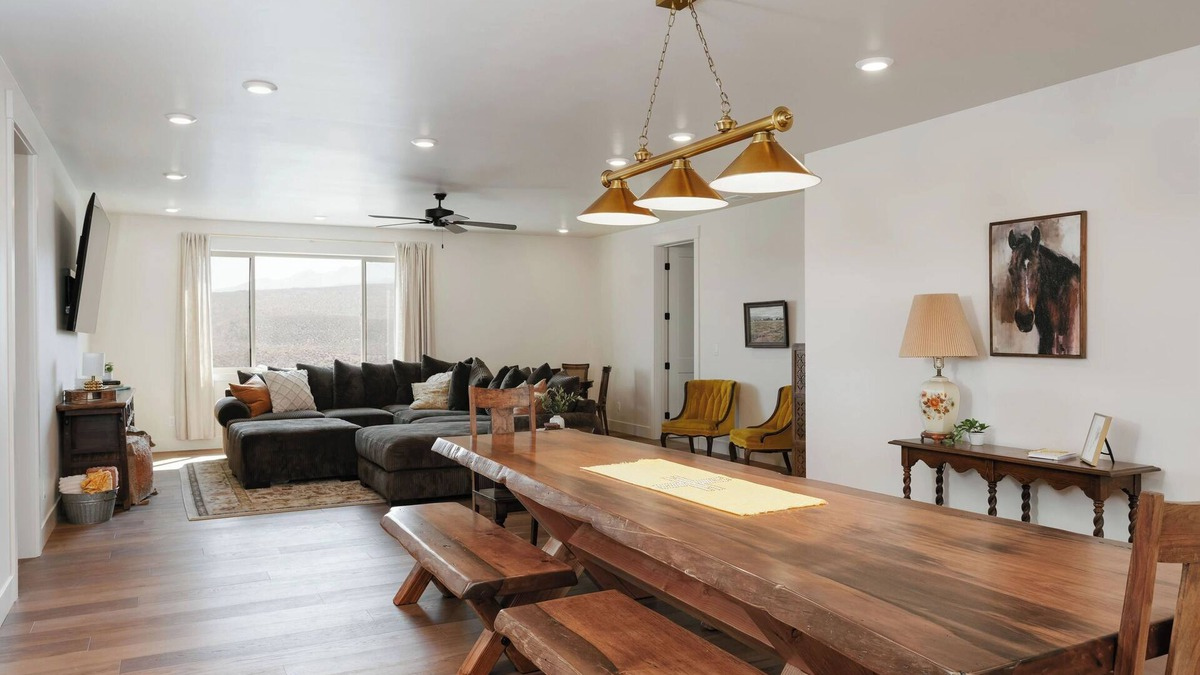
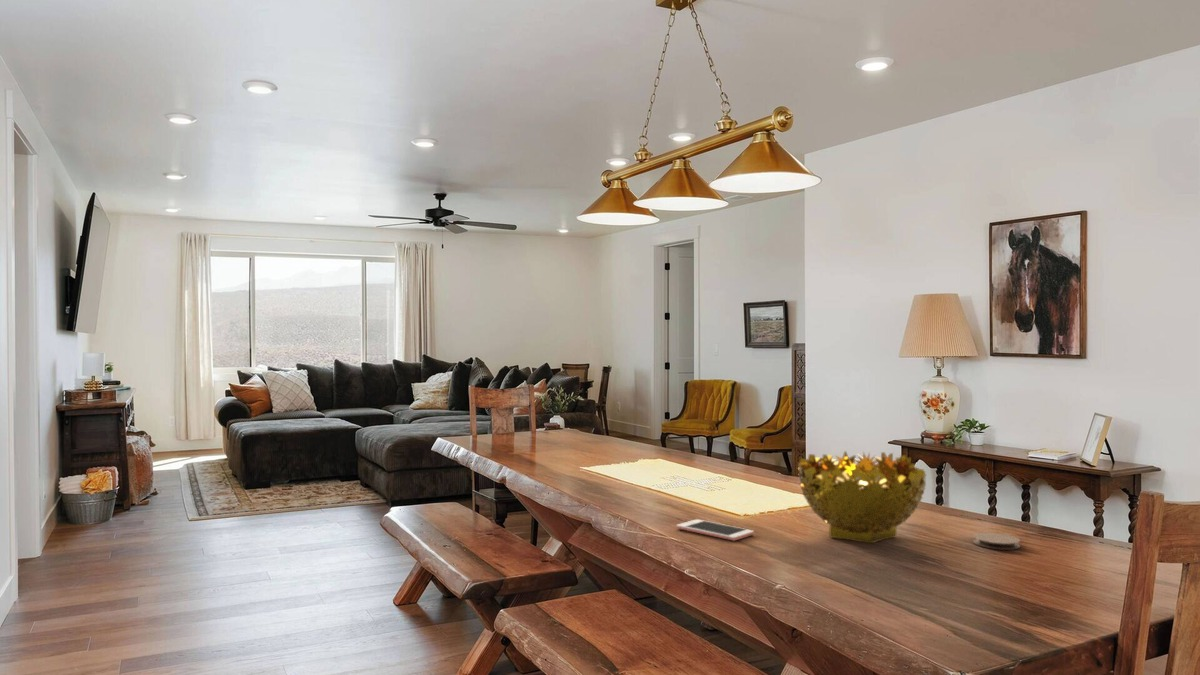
+ decorative bowl [797,450,927,544]
+ cell phone [675,518,755,542]
+ coaster [972,532,1021,551]
